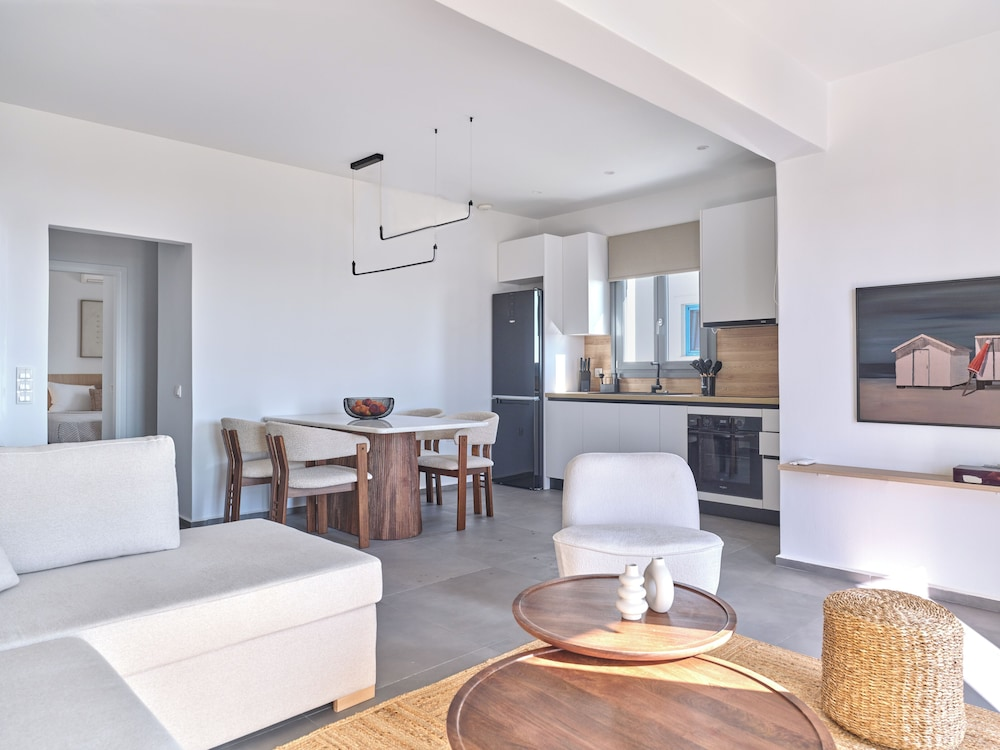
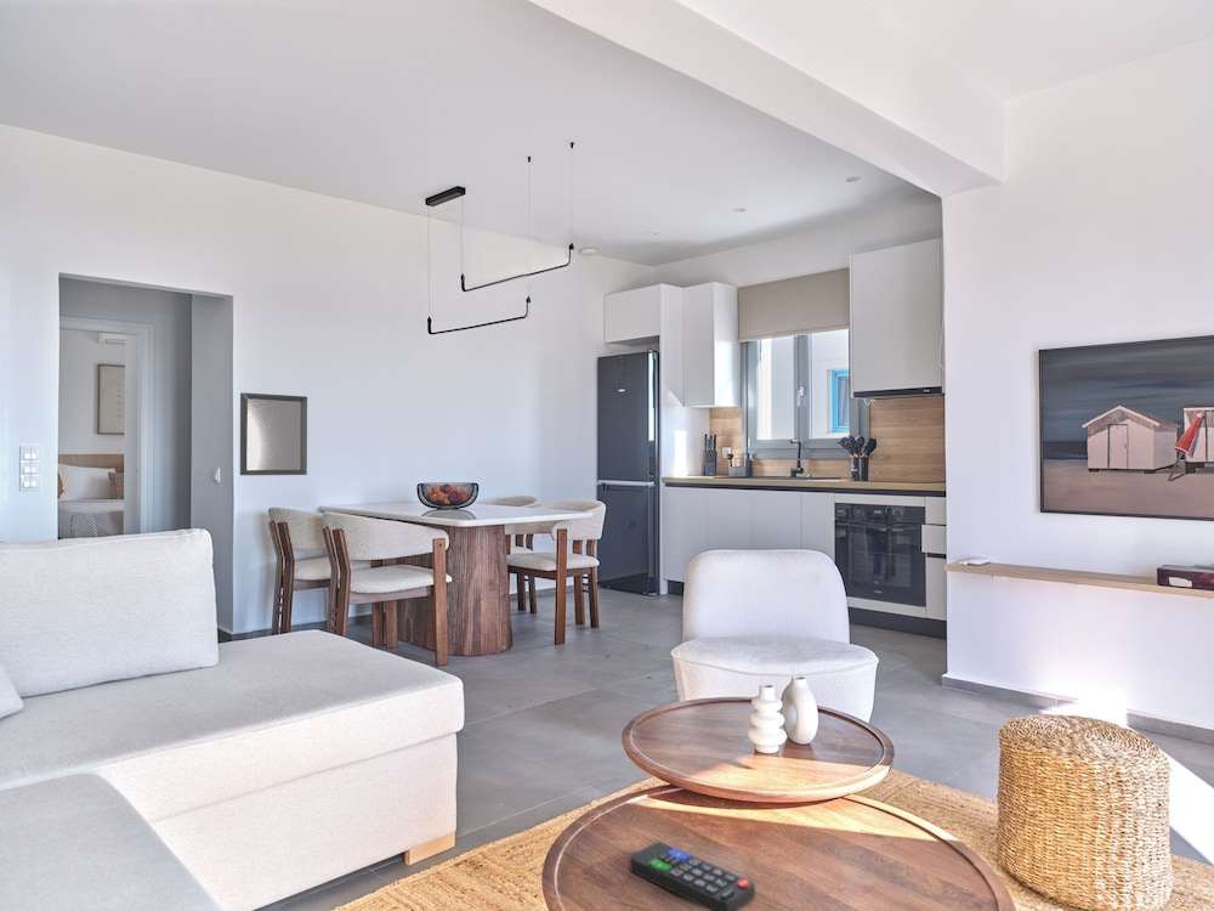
+ remote control [629,841,756,911]
+ home mirror [239,391,308,476]
